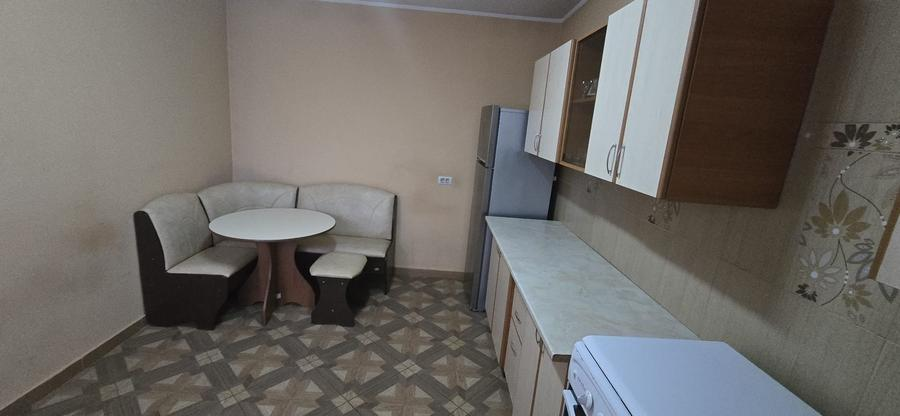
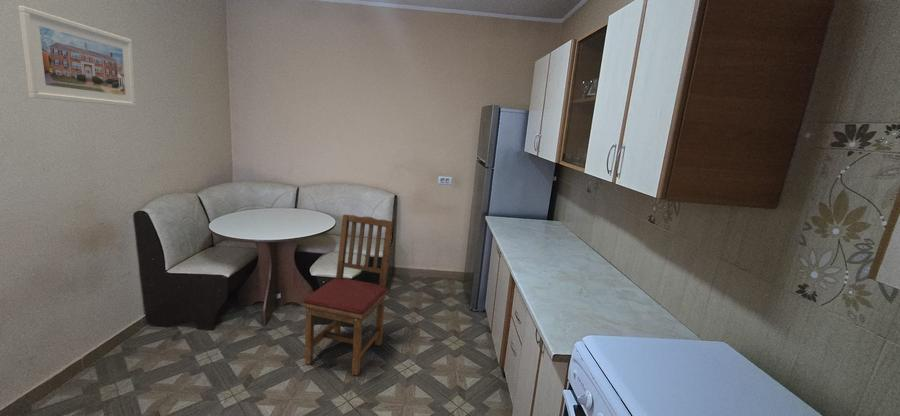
+ dining chair [300,213,394,377]
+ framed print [17,5,137,108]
